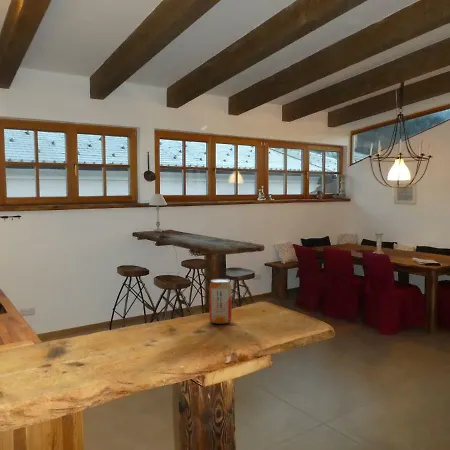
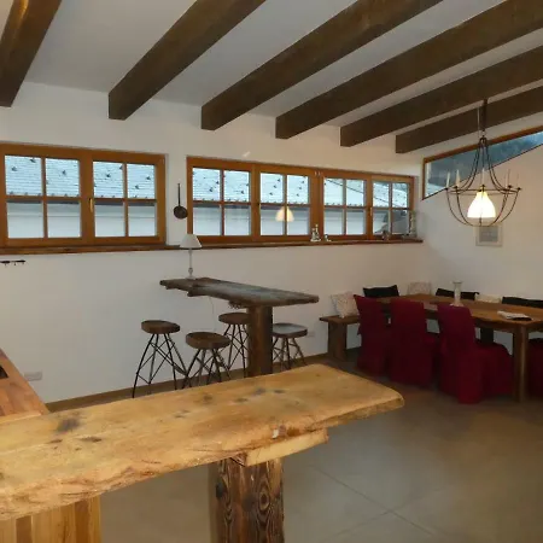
- beverage can [208,278,232,325]
